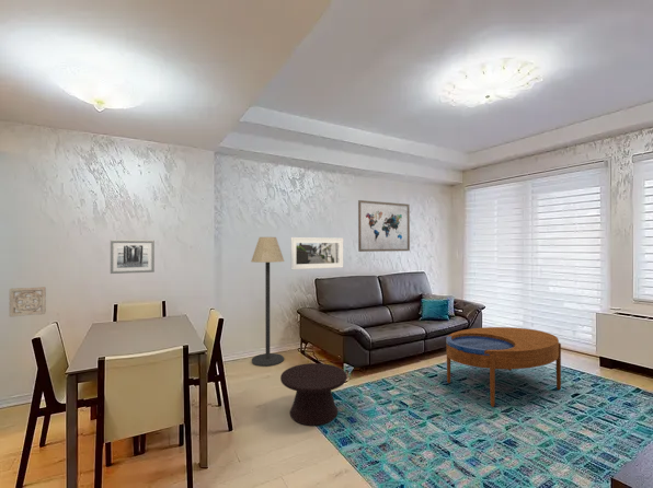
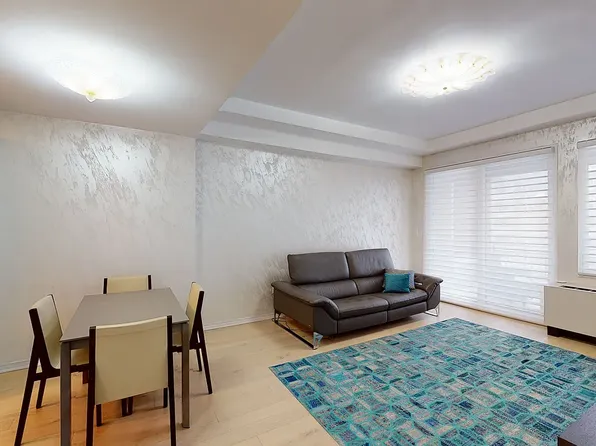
- floor lamp [250,236,285,368]
- coffee table [445,326,562,408]
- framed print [290,236,344,270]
- wall ornament [8,286,47,318]
- wall art [357,199,411,253]
- side table [279,362,347,427]
- wall art [110,239,156,275]
